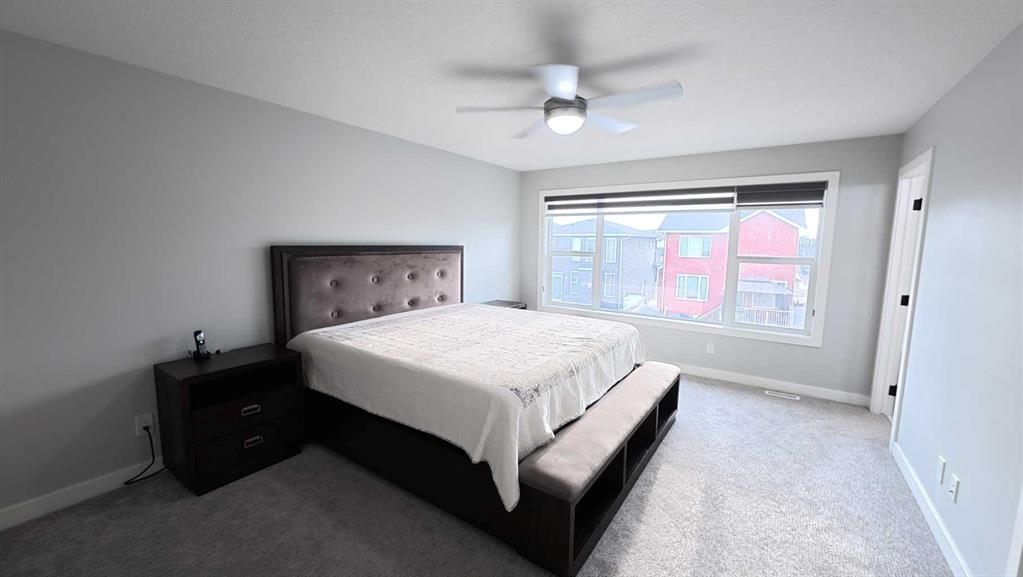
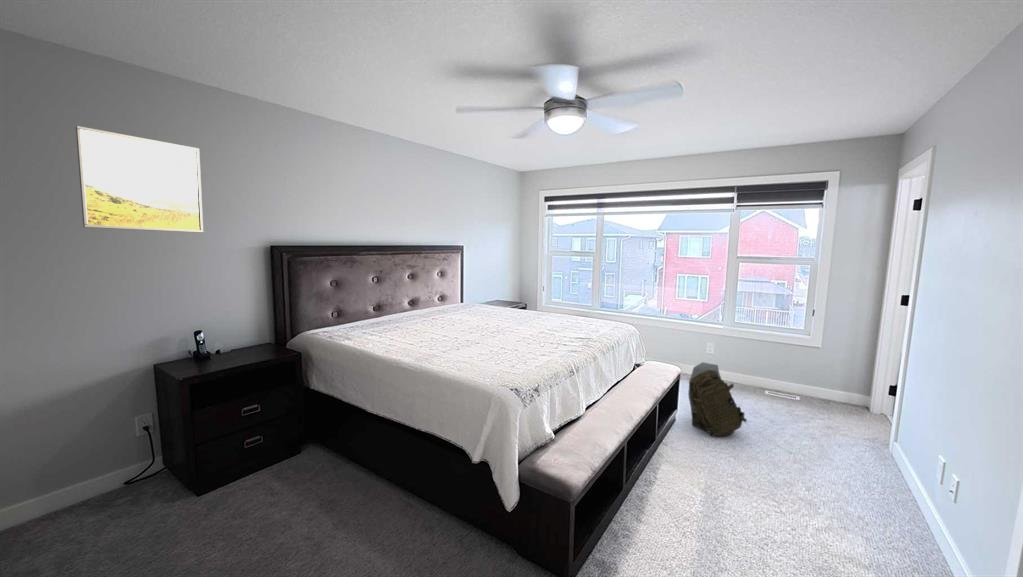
+ backpack [687,361,748,438]
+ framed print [75,125,204,234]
